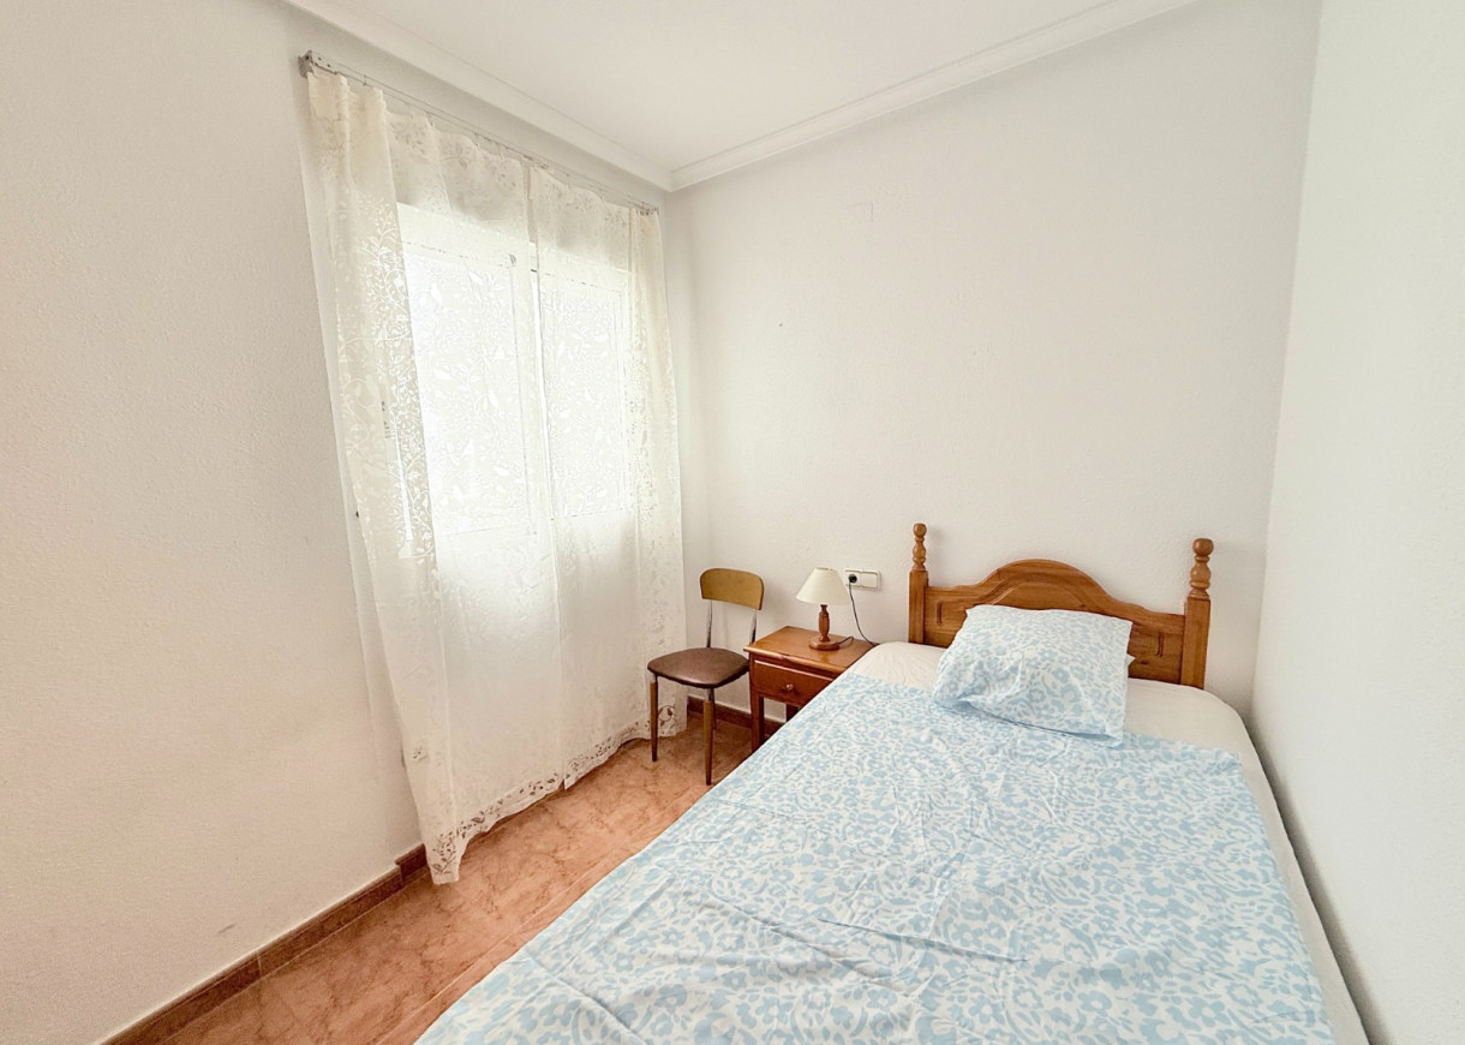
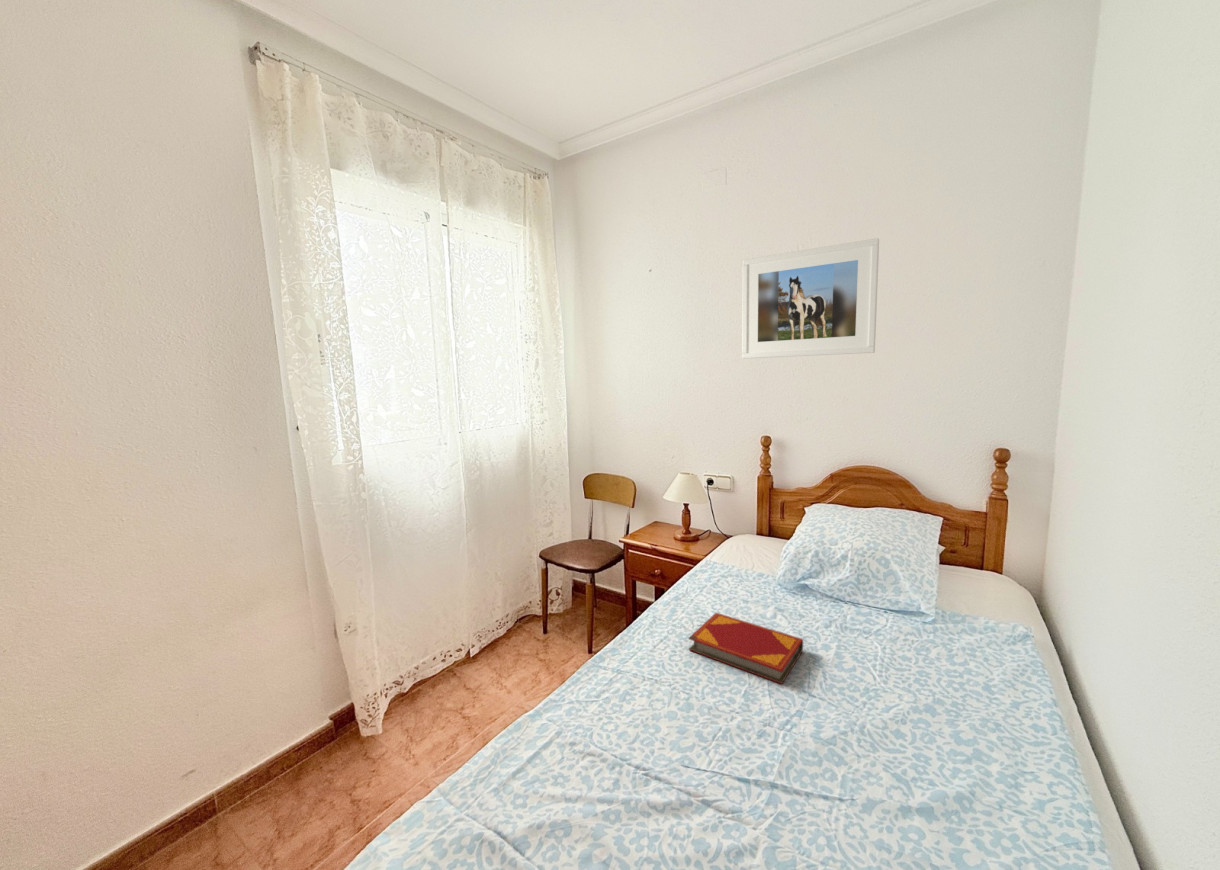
+ hardback book [688,612,804,685]
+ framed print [741,237,880,360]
